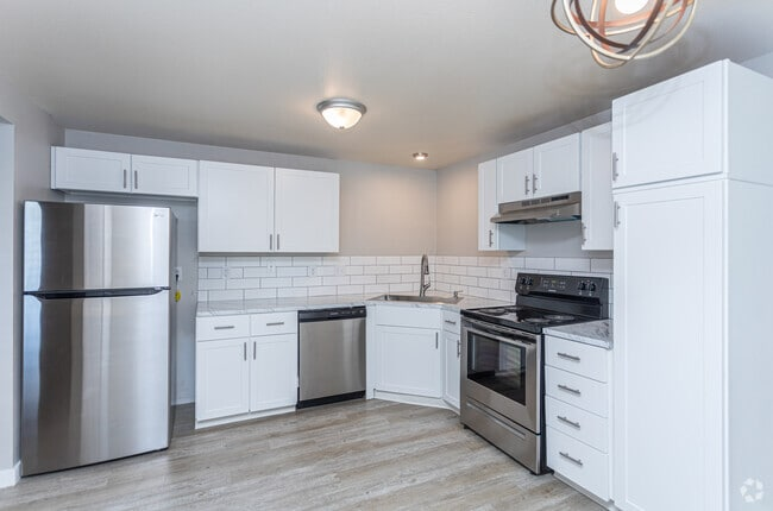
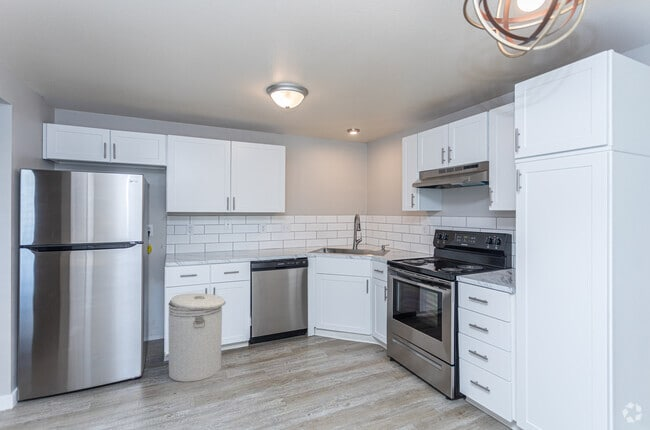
+ can [167,292,227,382]
